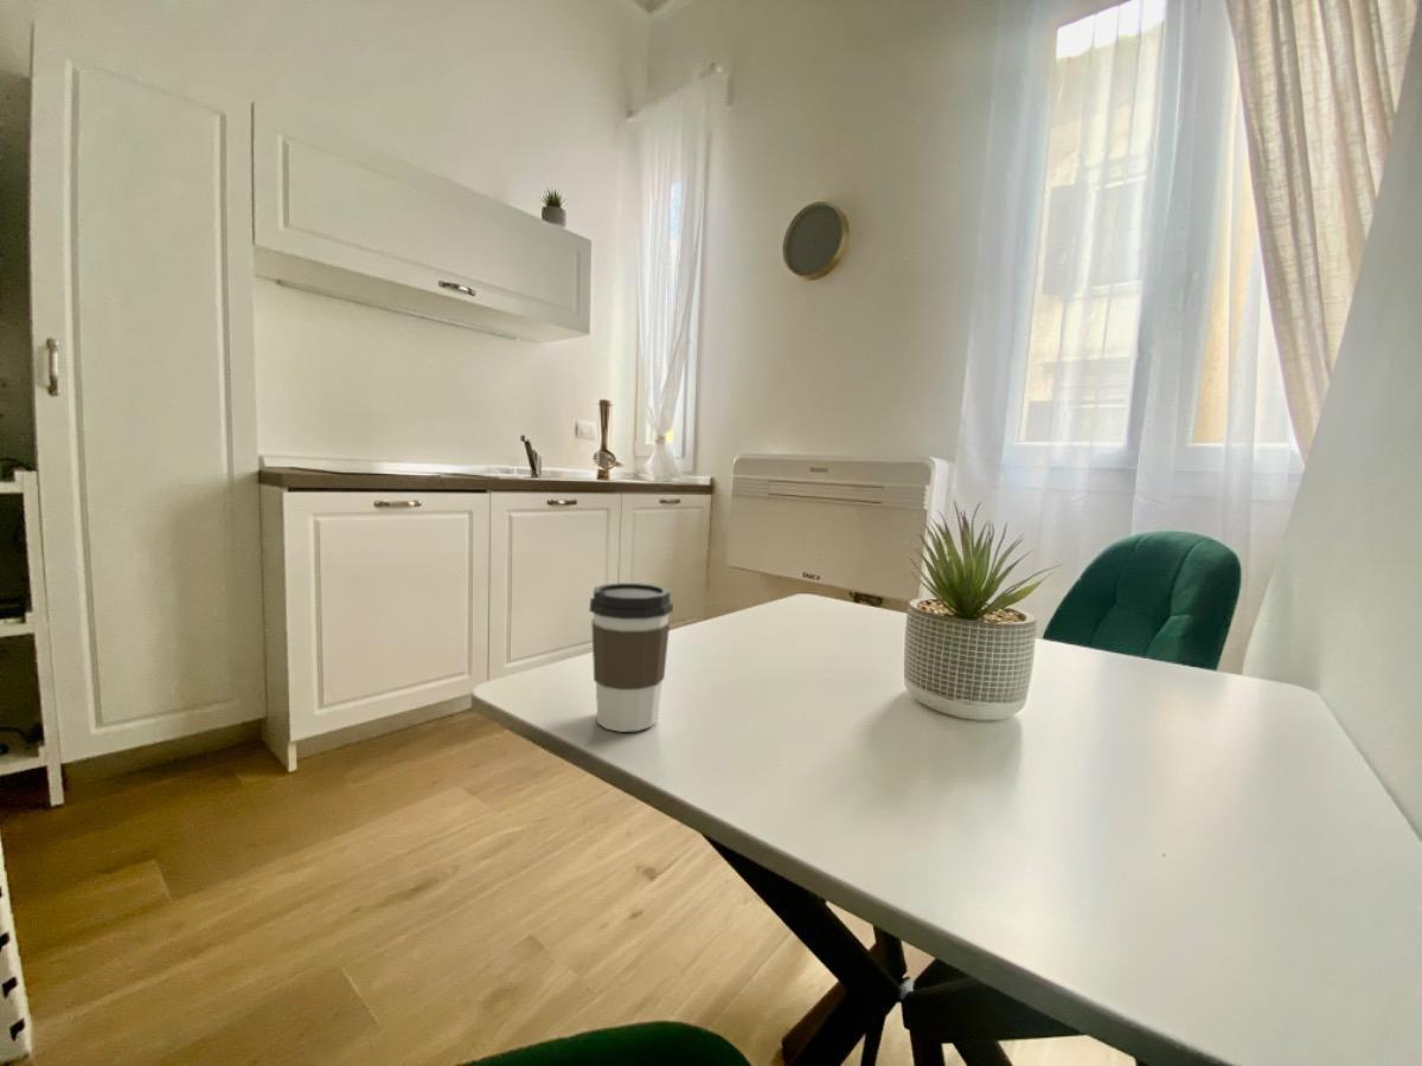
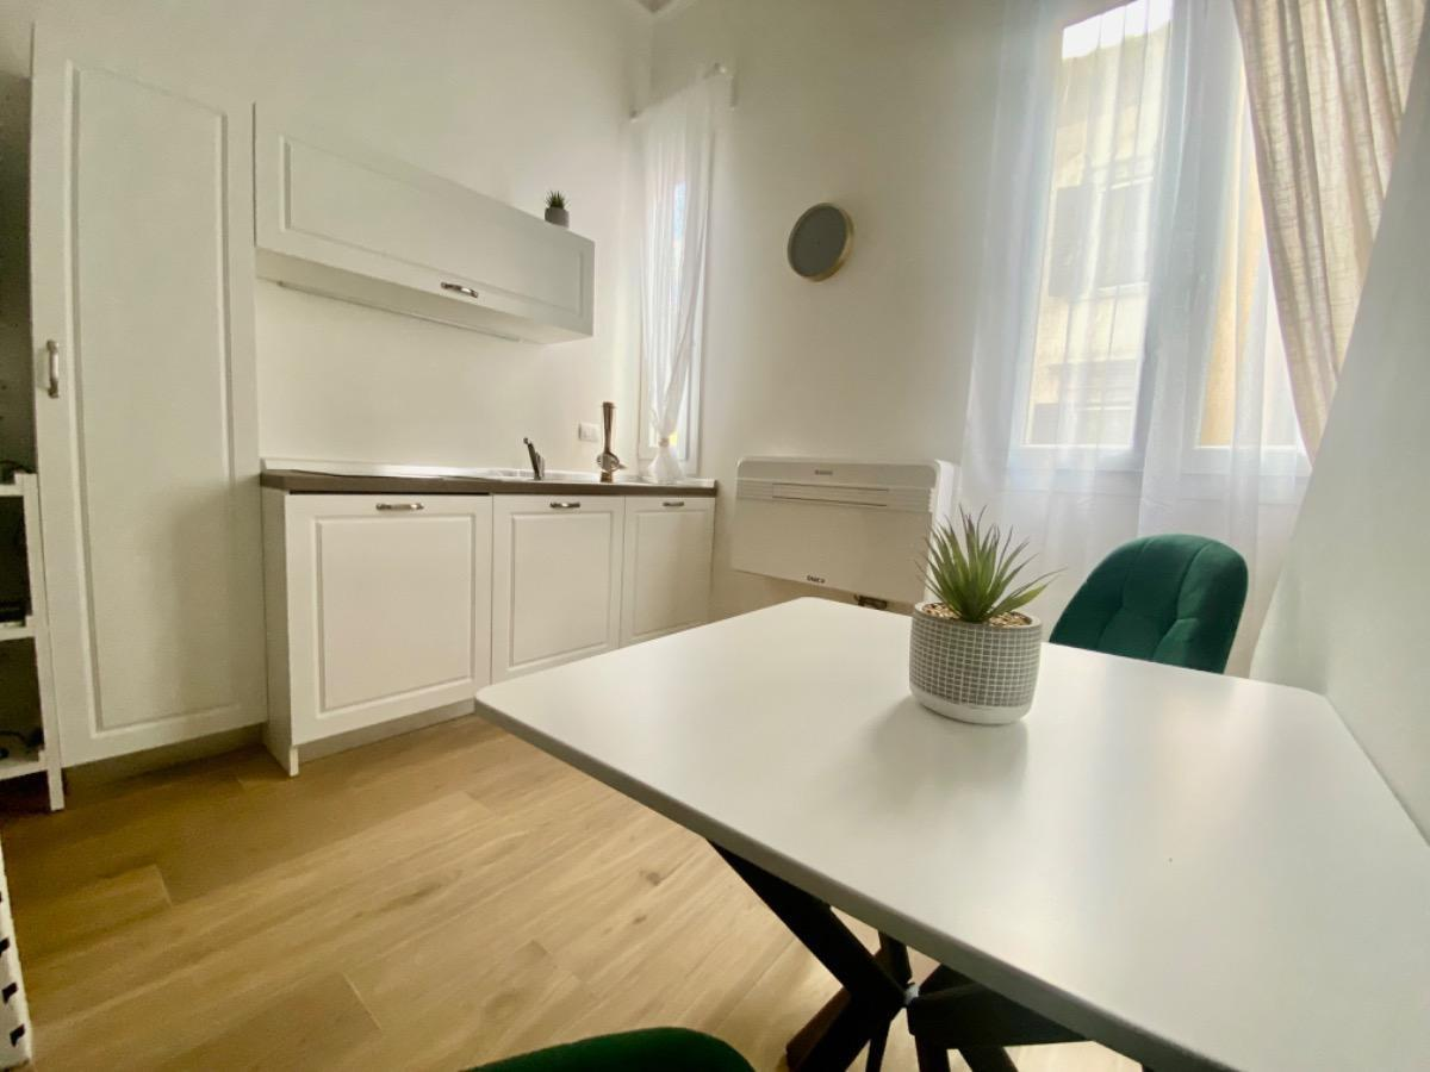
- coffee cup [589,582,674,733]
